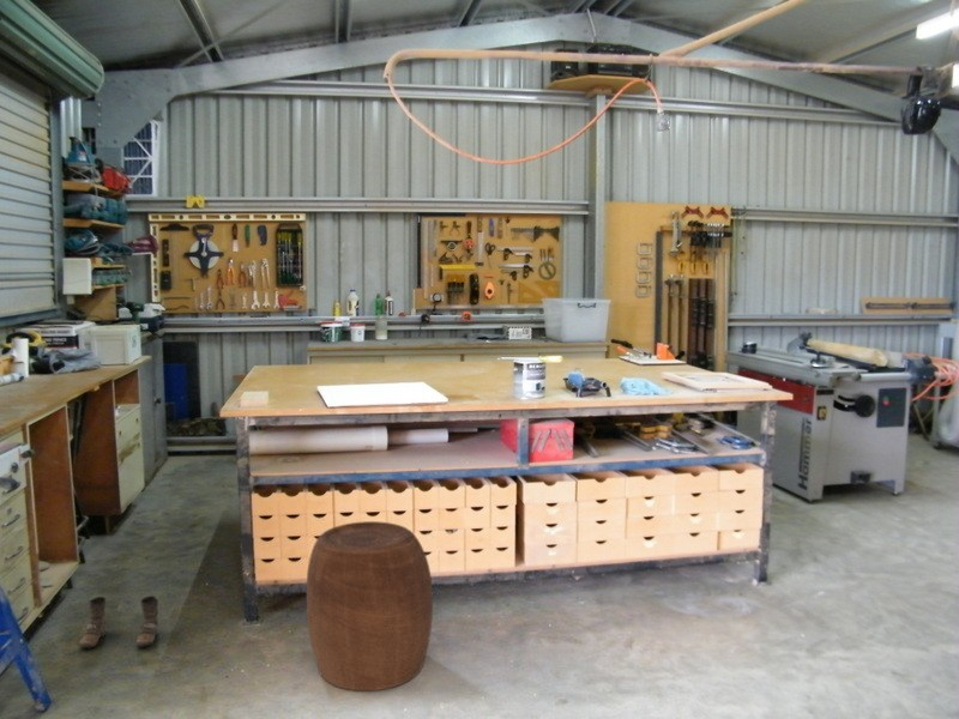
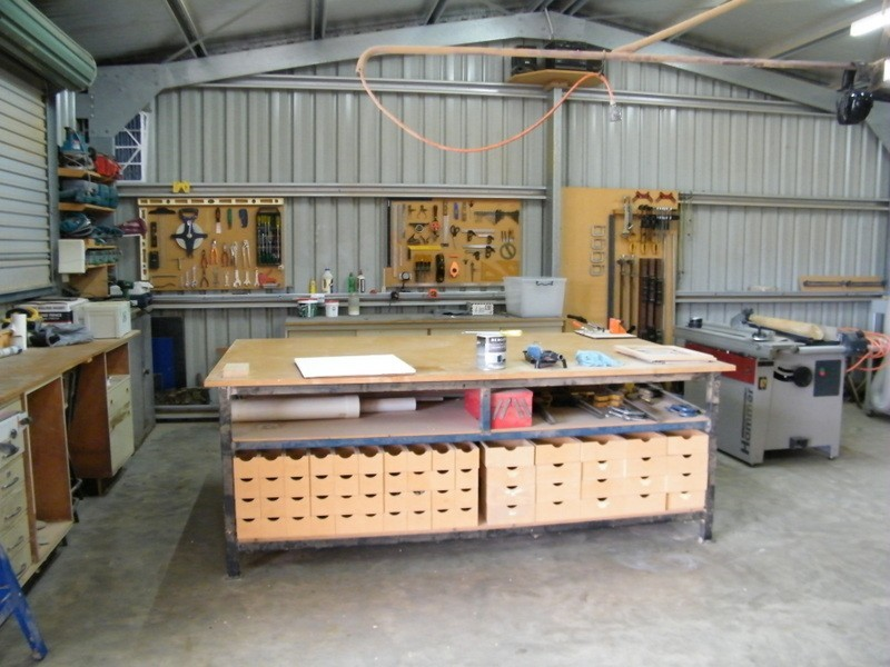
- stool [306,520,434,691]
- boots [78,594,159,649]
